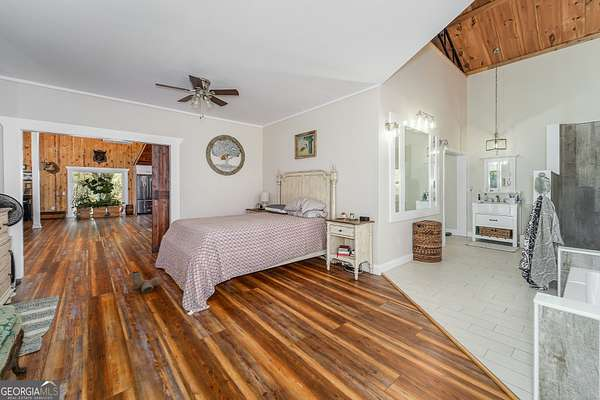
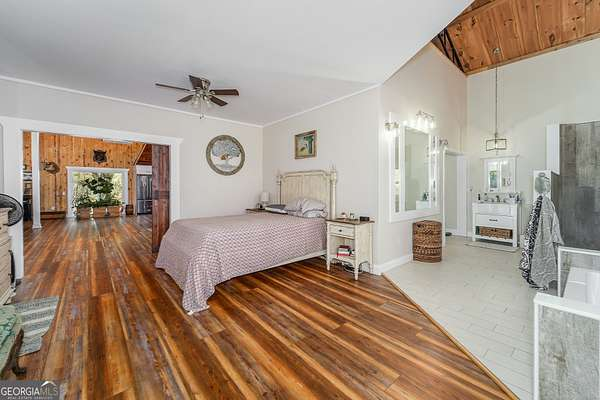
- boots [130,270,162,293]
